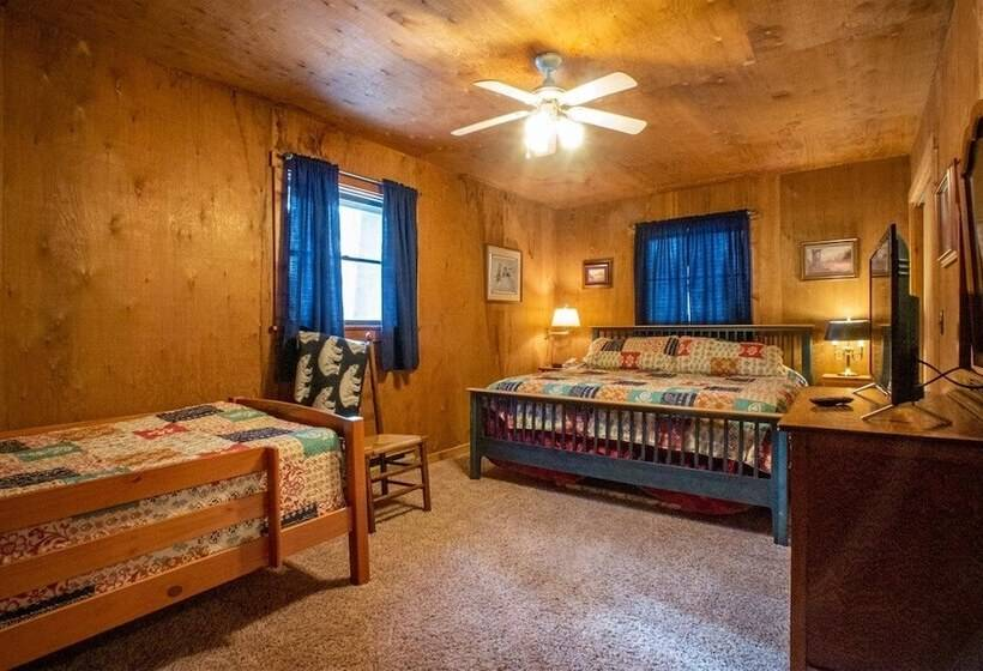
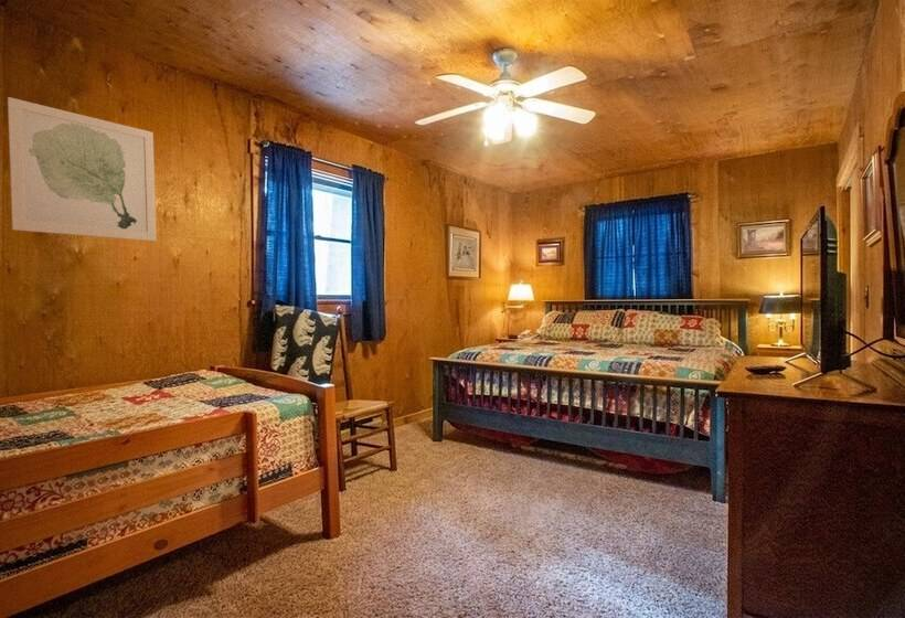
+ wall art [7,96,157,242]
